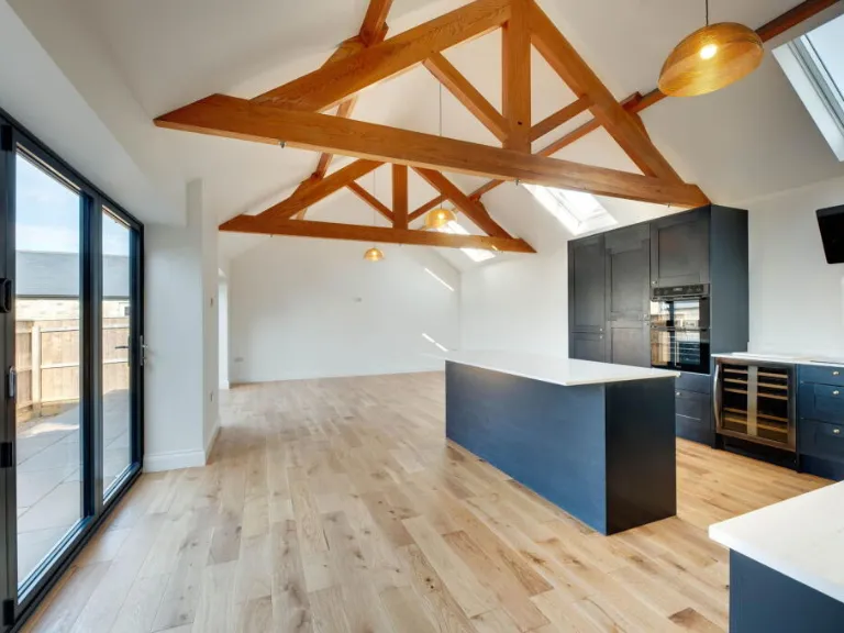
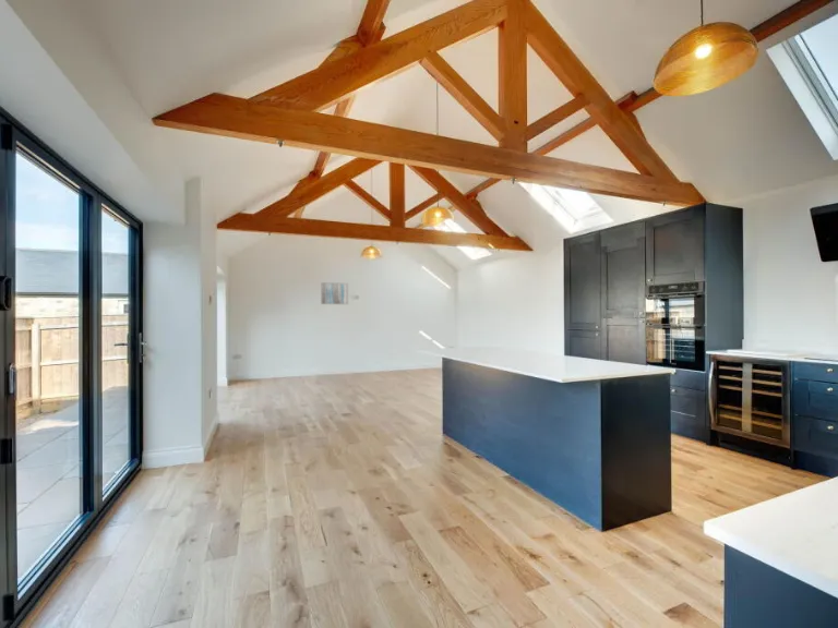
+ wall art [320,281,349,305]
